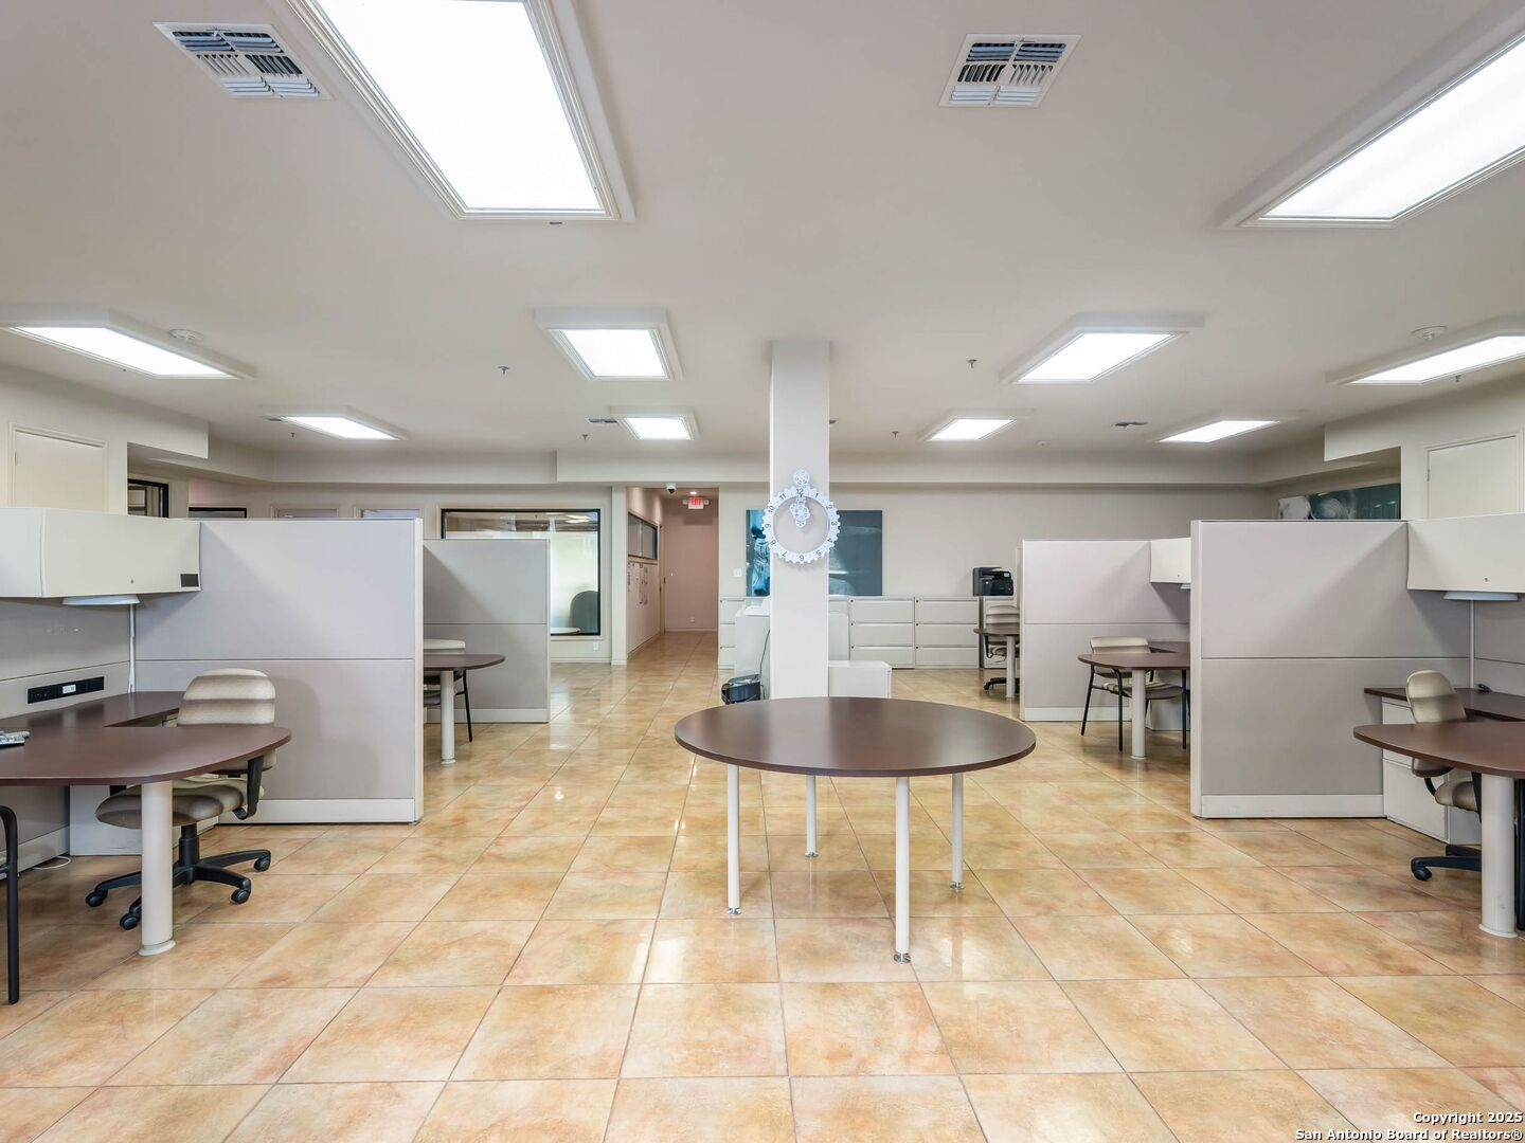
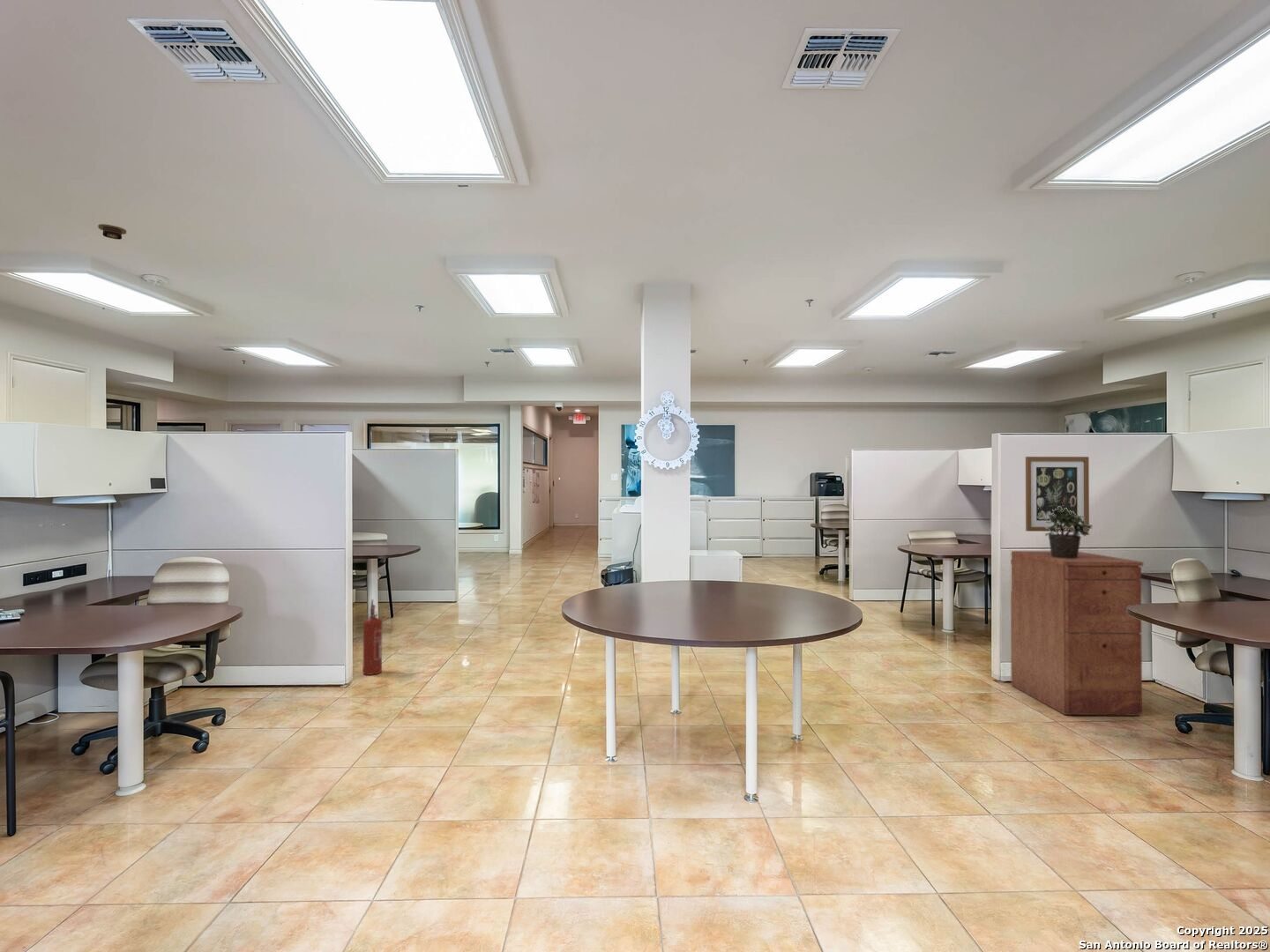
+ filing cabinet [1010,550,1144,717]
+ wall art [1025,456,1090,532]
+ recessed light [97,223,127,241]
+ potted plant [1044,506,1094,559]
+ fire extinguisher [362,599,383,676]
